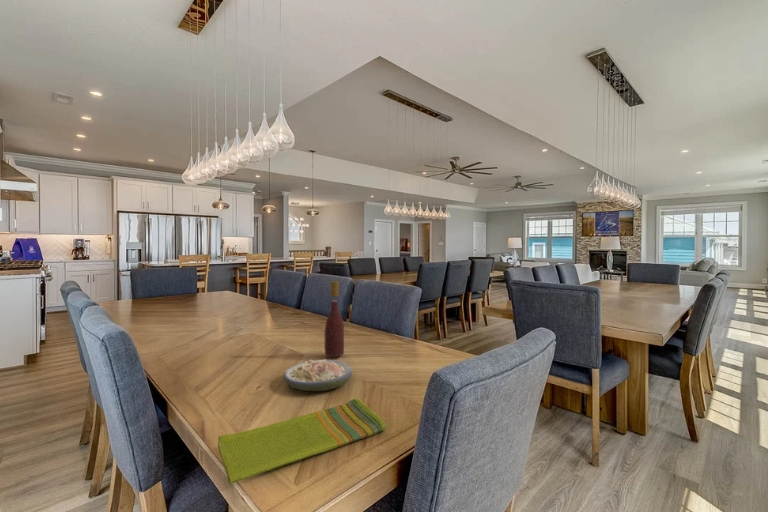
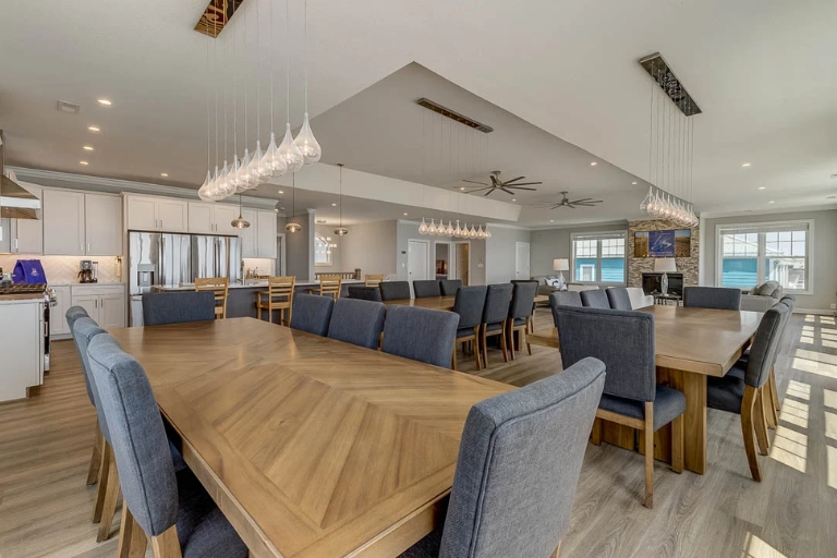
- wine bottle [324,280,345,358]
- soup [283,358,353,392]
- dish towel [217,397,387,486]
